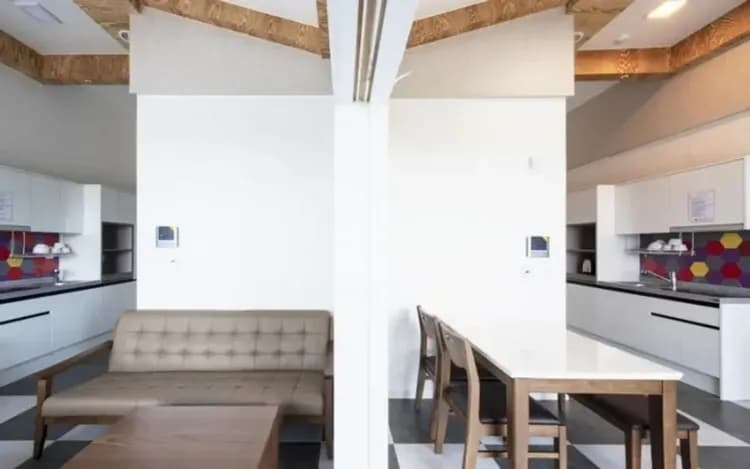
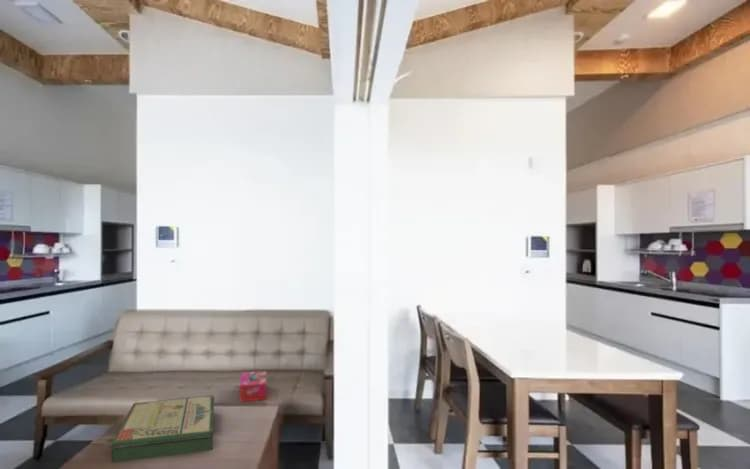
+ board game [110,394,215,464]
+ tissue box [239,370,267,403]
